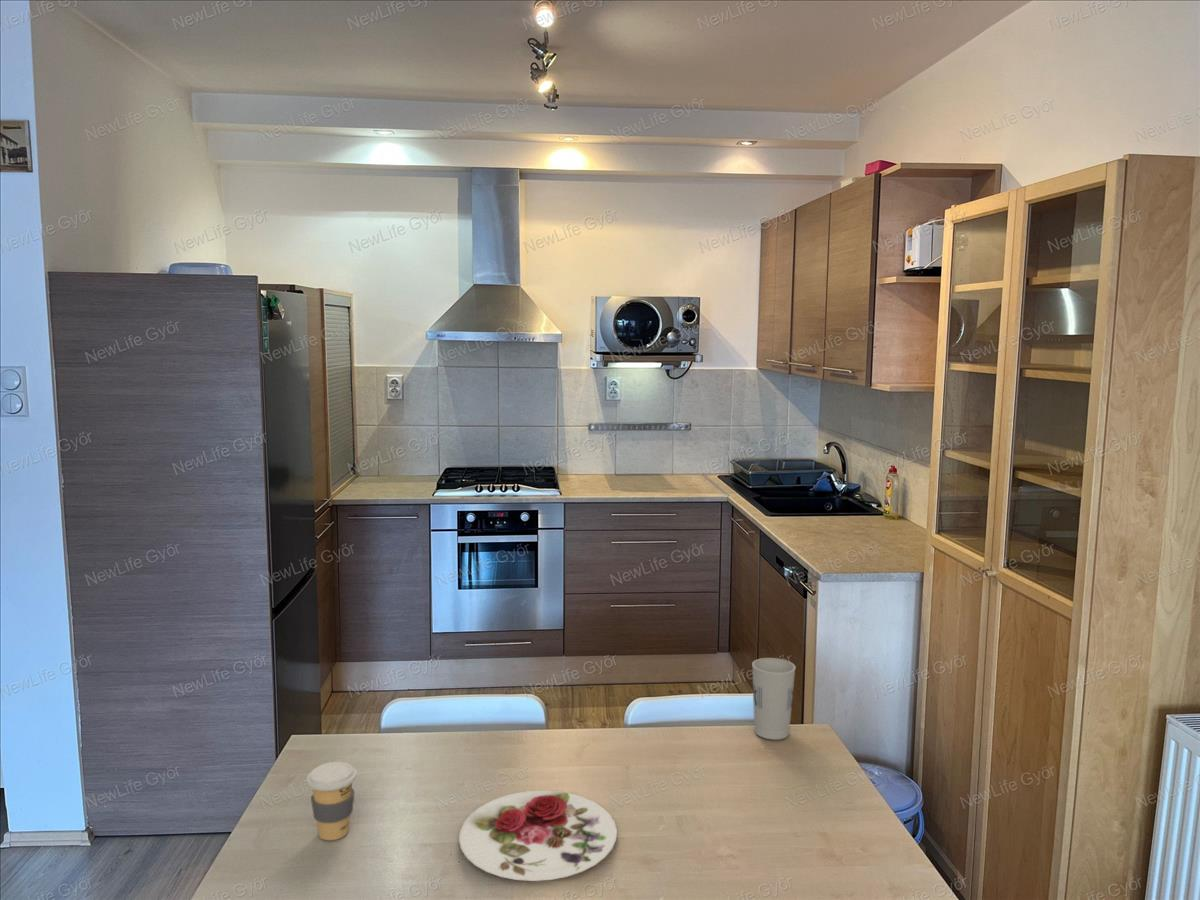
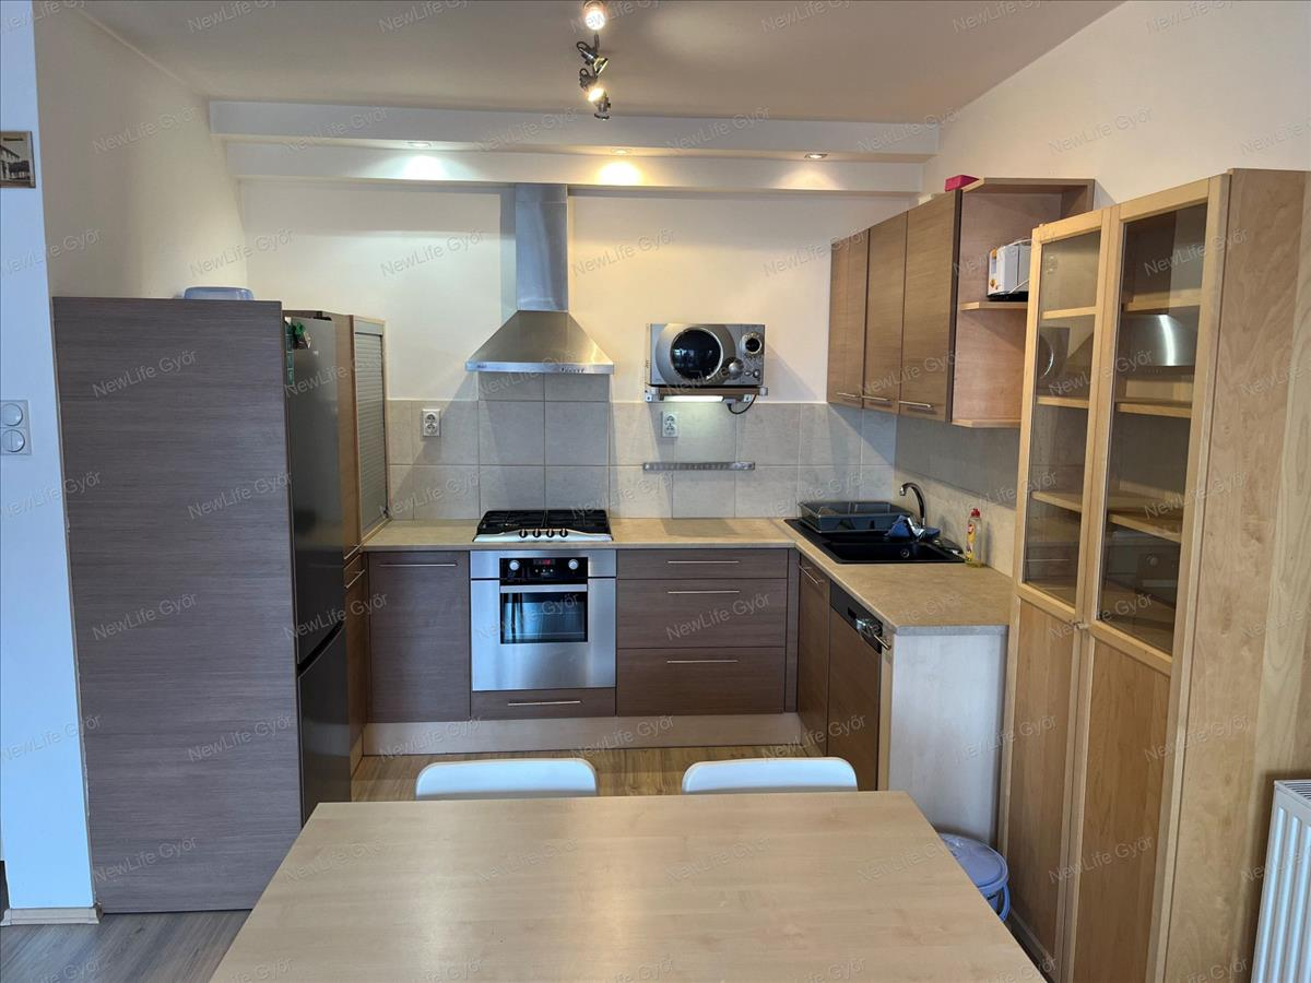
- cup [751,657,797,741]
- plate [458,789,618,882]
- coffee cup [306,761,358,841]
